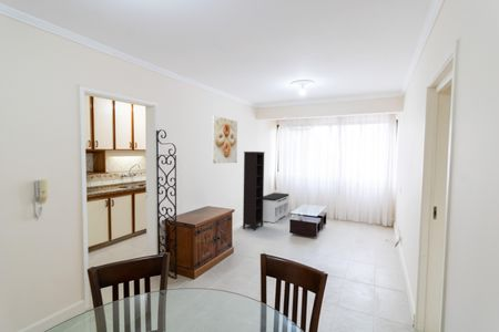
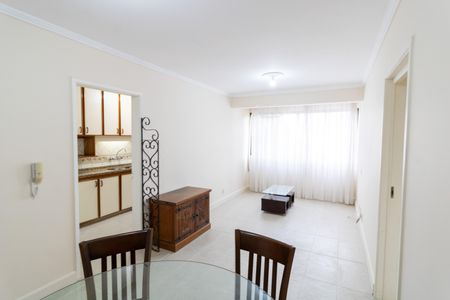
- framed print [211,114,238,165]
- bench [263,191,291,224]
- bookcase [242,151,266,231]
